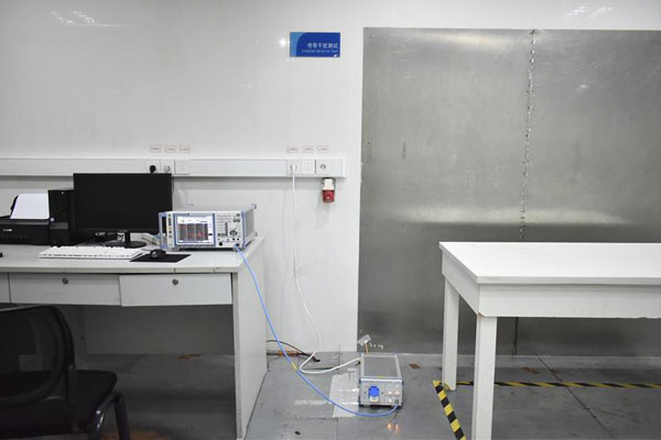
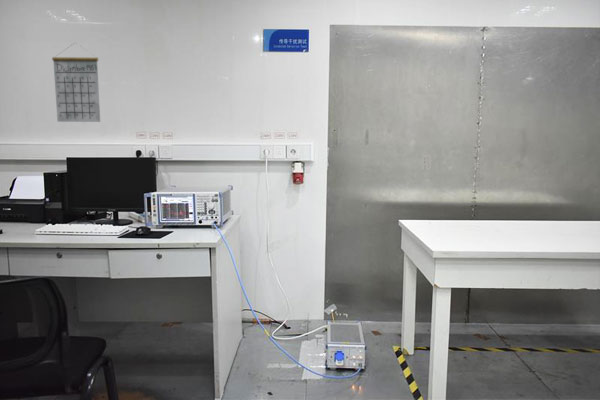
+ calendar [51,41,101,123]
